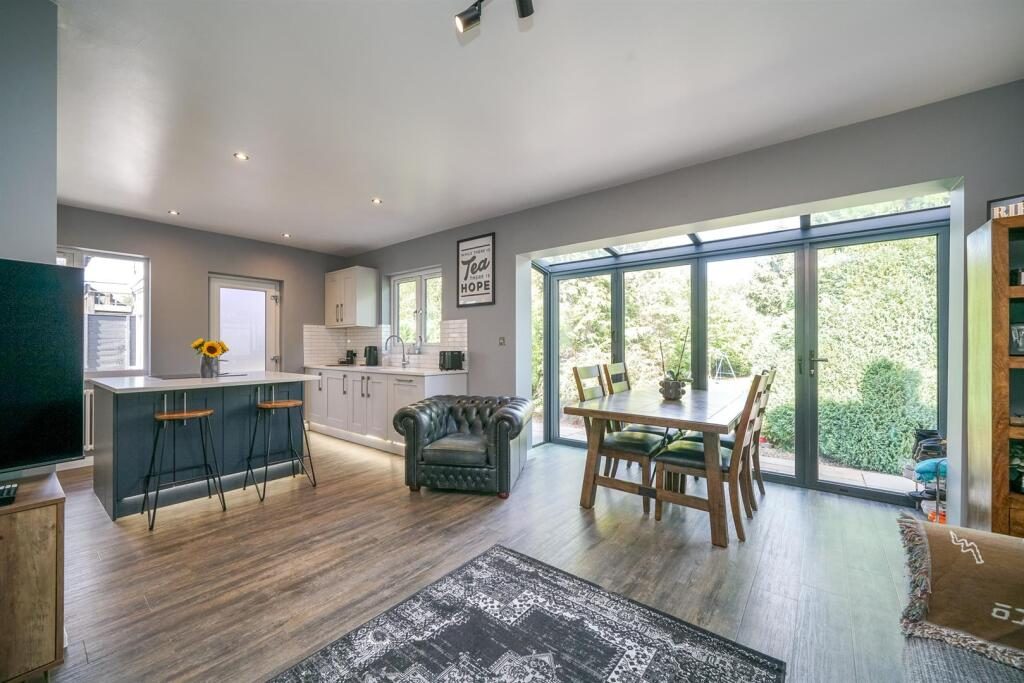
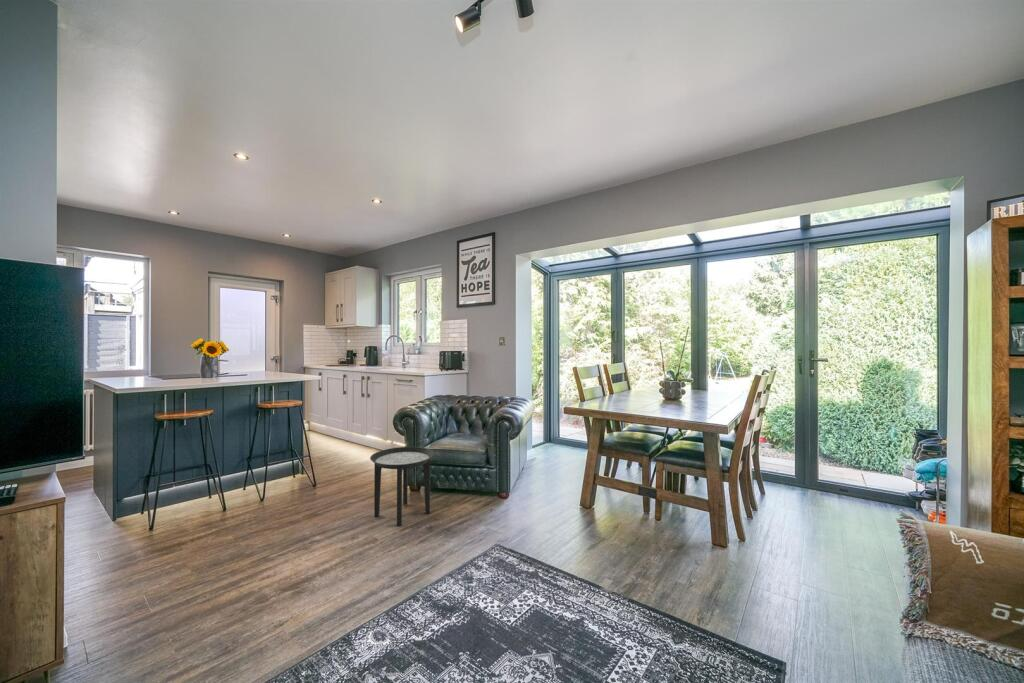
+ side table [369,446,435,527]
